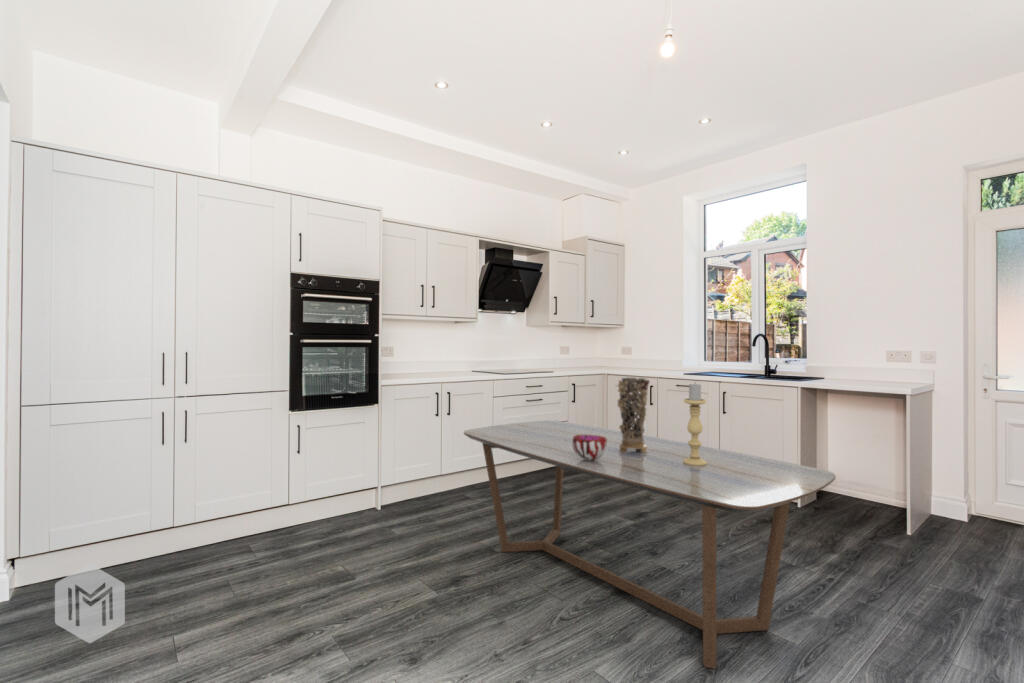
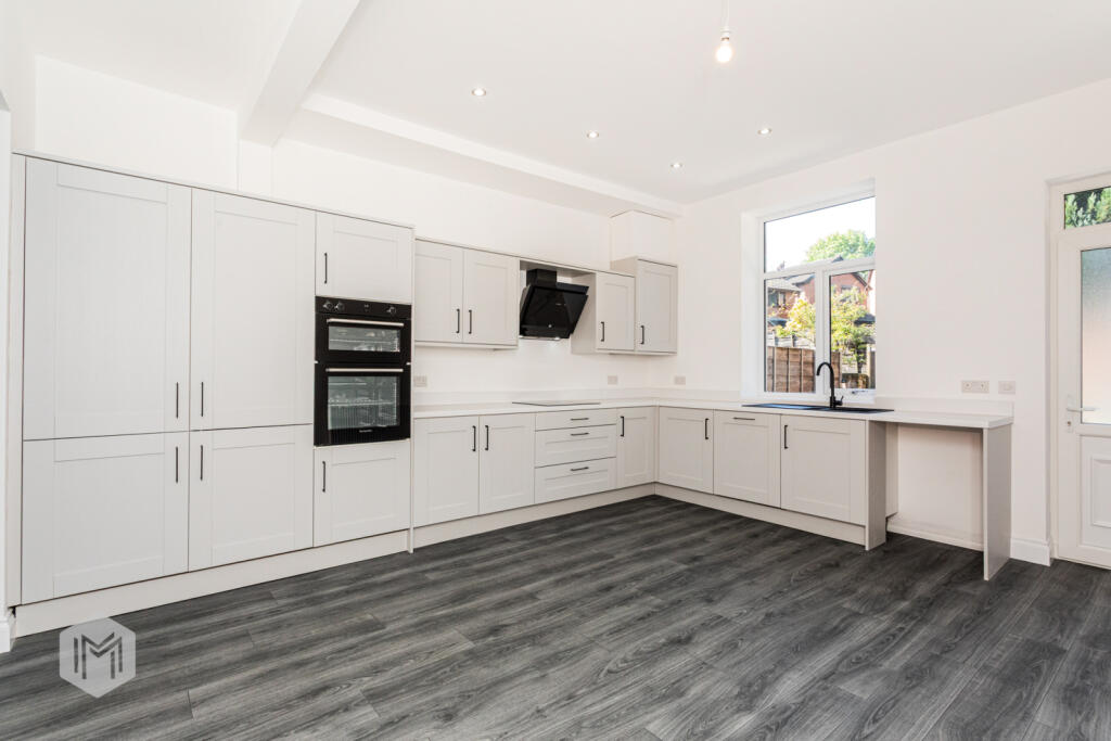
- decorative vase [616,377,651,453]
- decorative bowl [572,435,607,460]
- candle holder [683,383,707,466]
- dining table [463,420,837,670]
